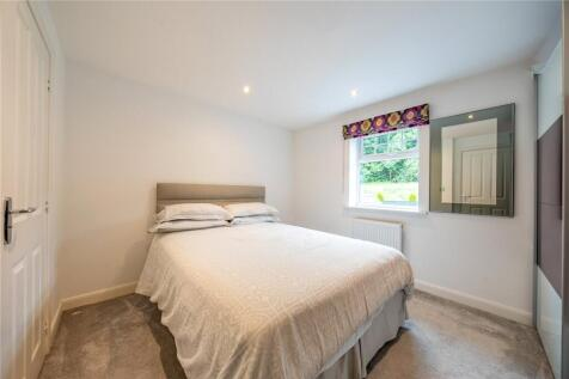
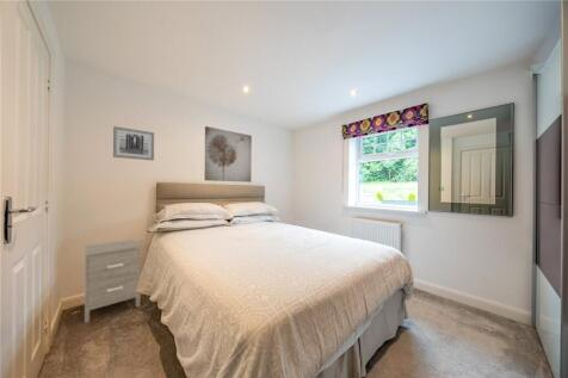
+ wall art [204,125,253,184]
+ wall art [112,125,155,162]
+ nightstand [84,238,142,324]
